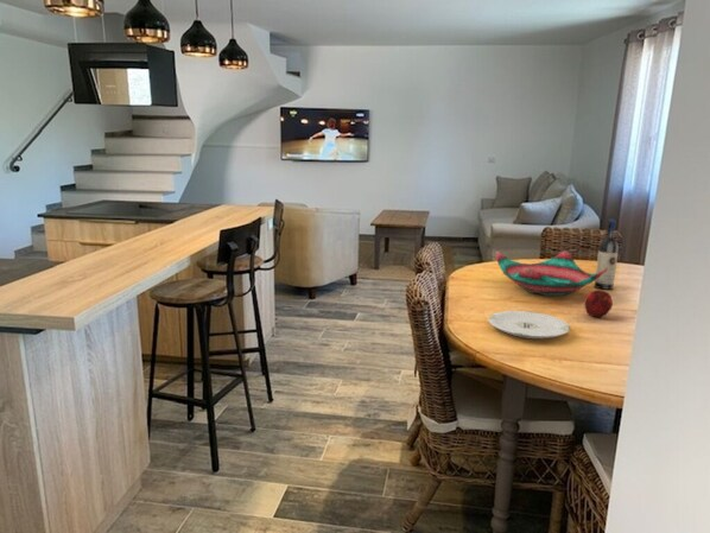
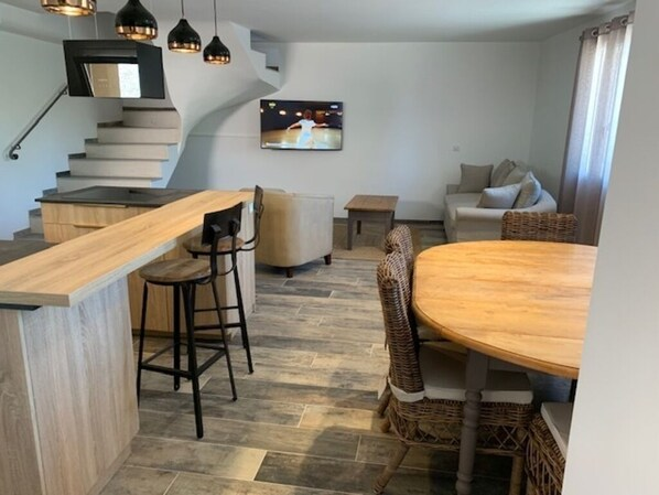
- wine bottle [594,218,620,291]
- decorative bowl [495,249,608,297]
- plate [487,310,571,340]
- apple [583,290,614,318]
